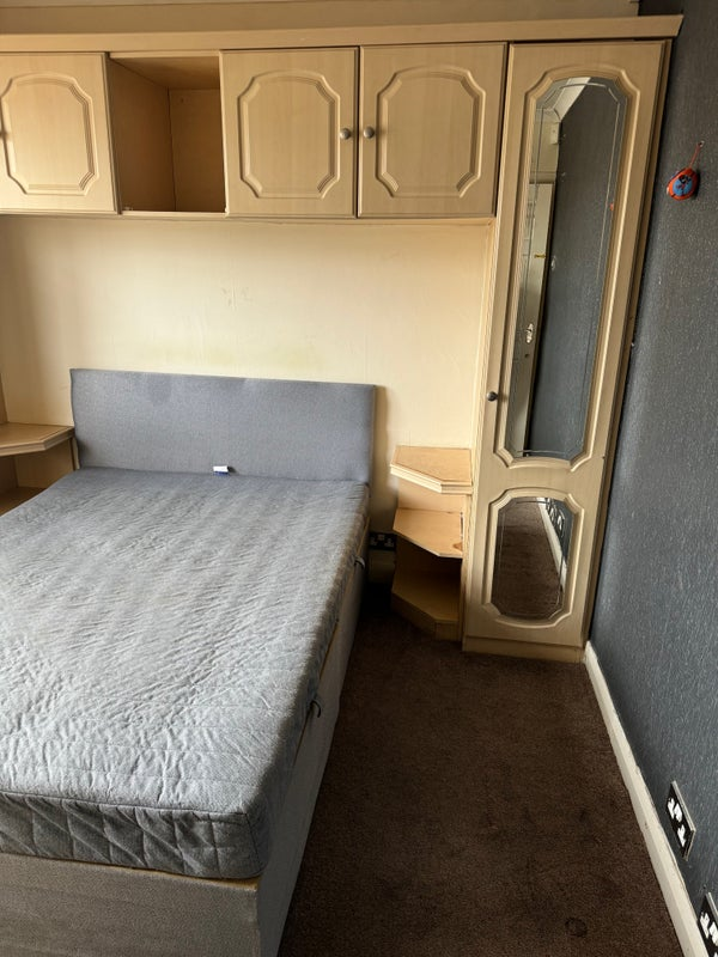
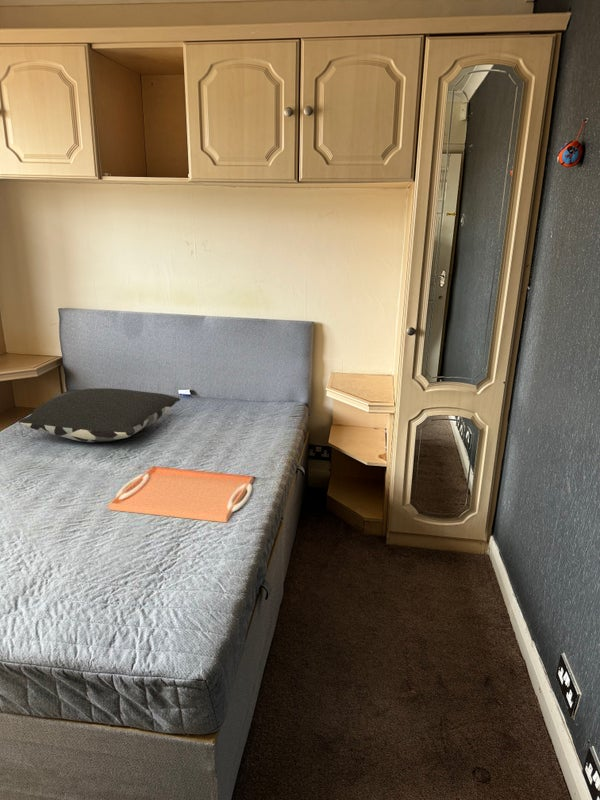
+ pillow [18,387,181,443]
+ serving tray [108,465,255,523]
